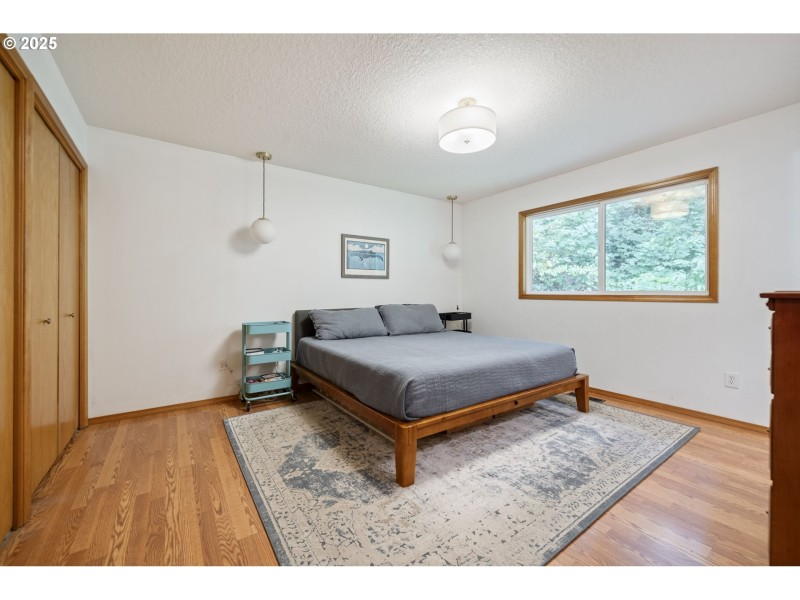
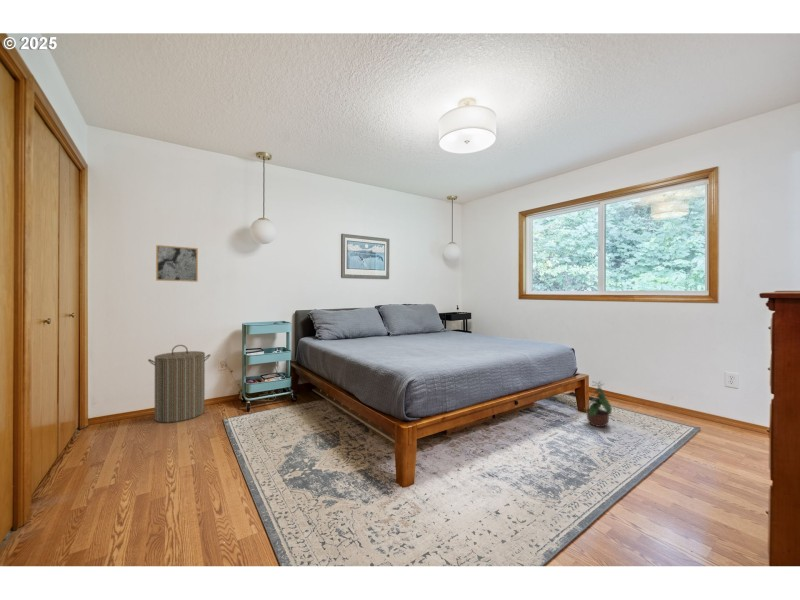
+ wall art [155,244,199,283]
+ laundry hamper [147,344,211,424]
+ potted plant [583,380,613,428]
